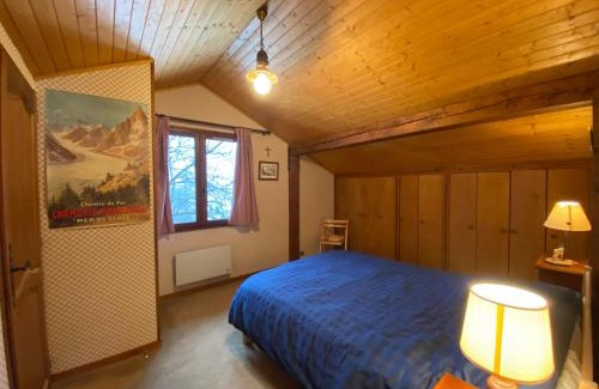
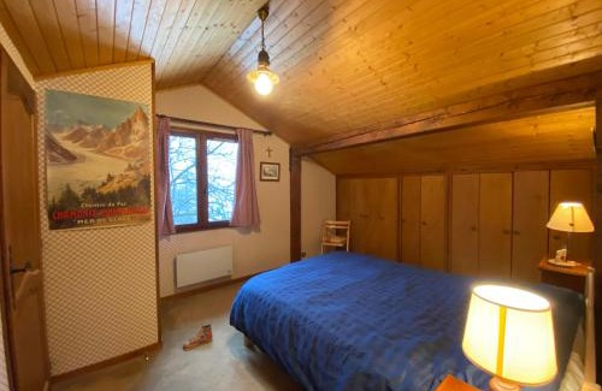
+ shoe [182,321,214,351]
